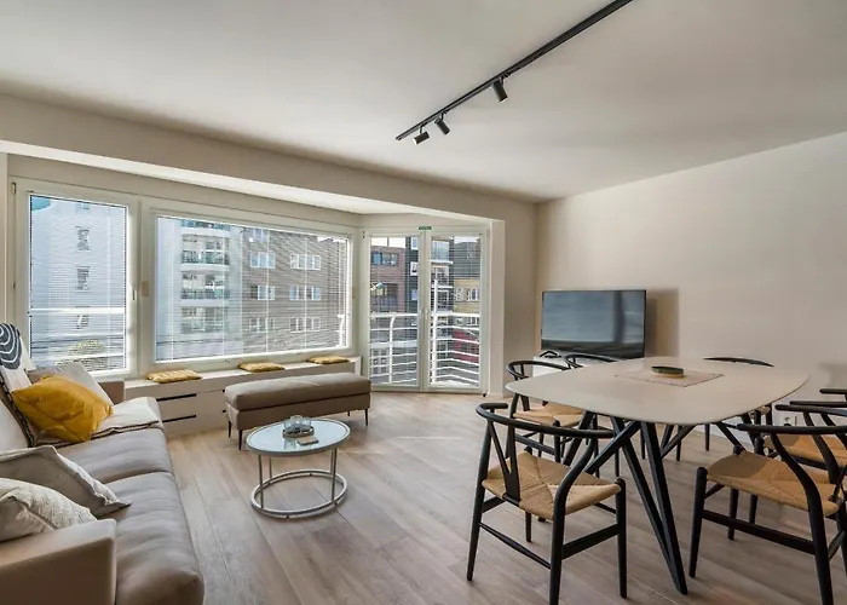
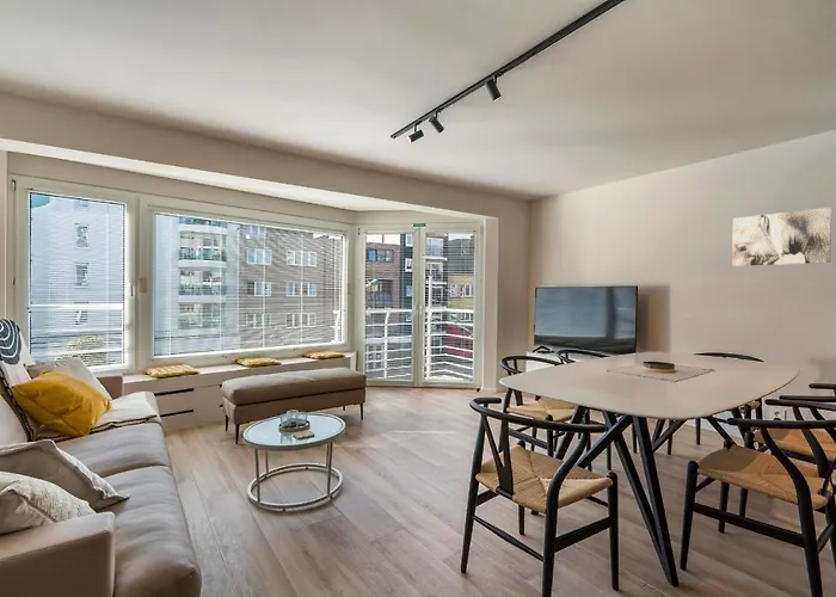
+ wall art [731,207,834,267]
